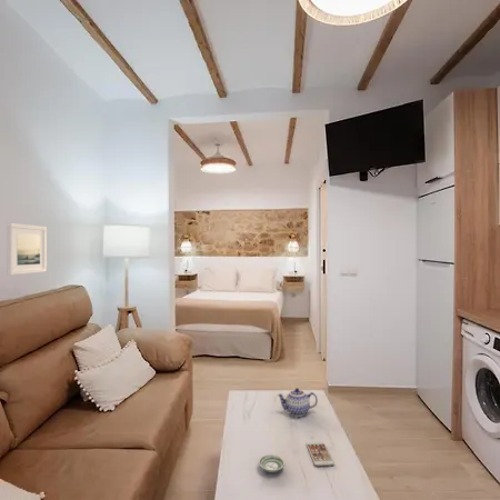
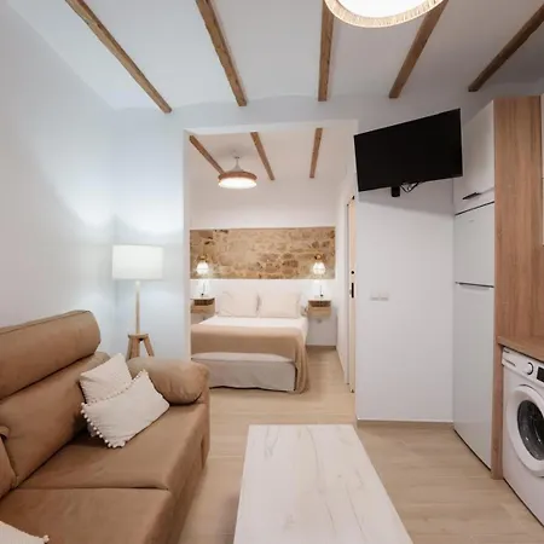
- saucer [258,453,286,473]
- teapot [276,387,319,418]
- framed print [6,222,48,276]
- smartphone [306,441,336,467]
